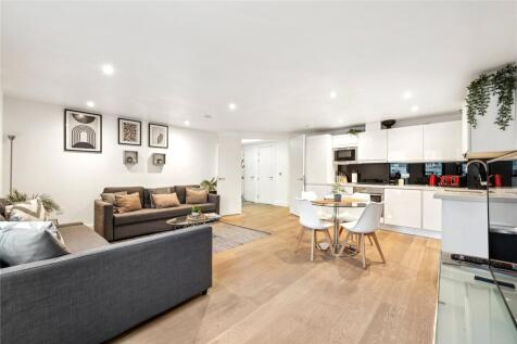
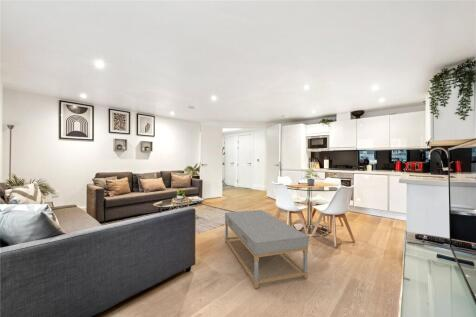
+ coffee table [224,209,309,289]
